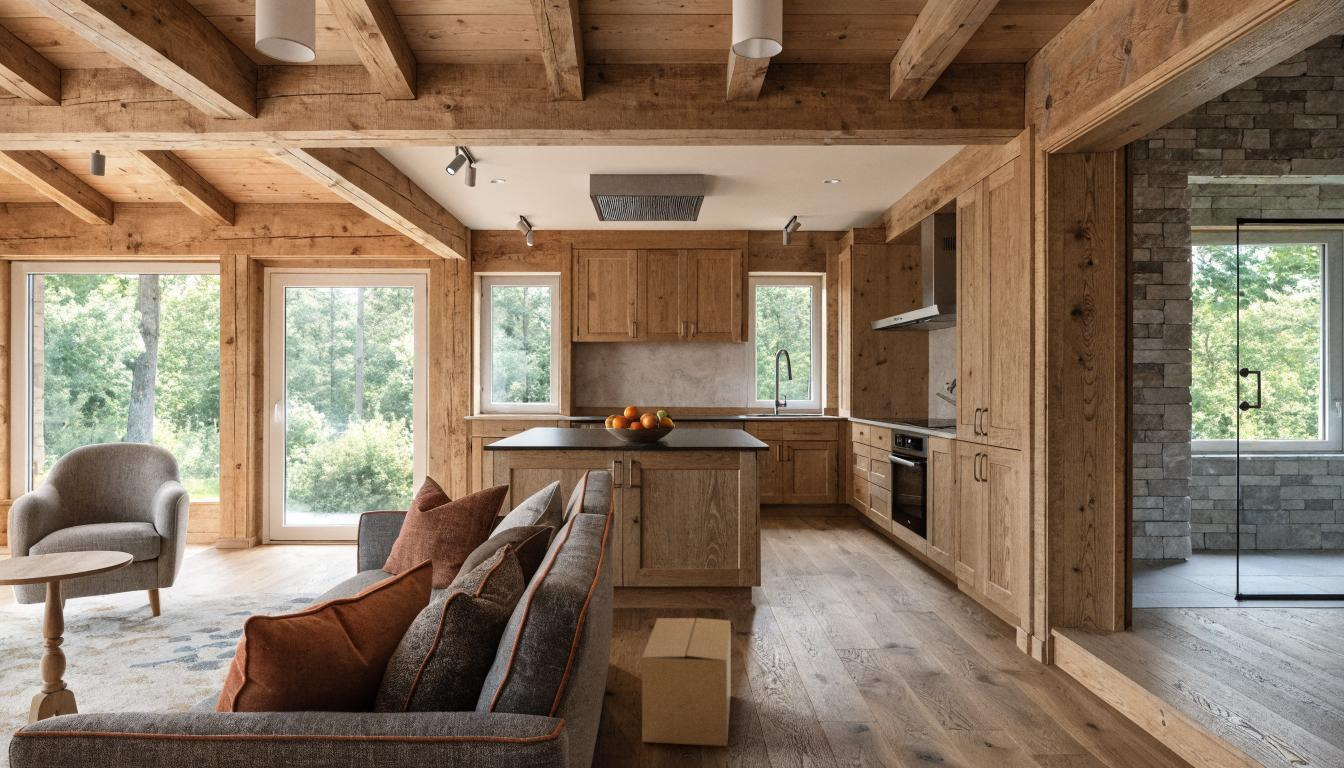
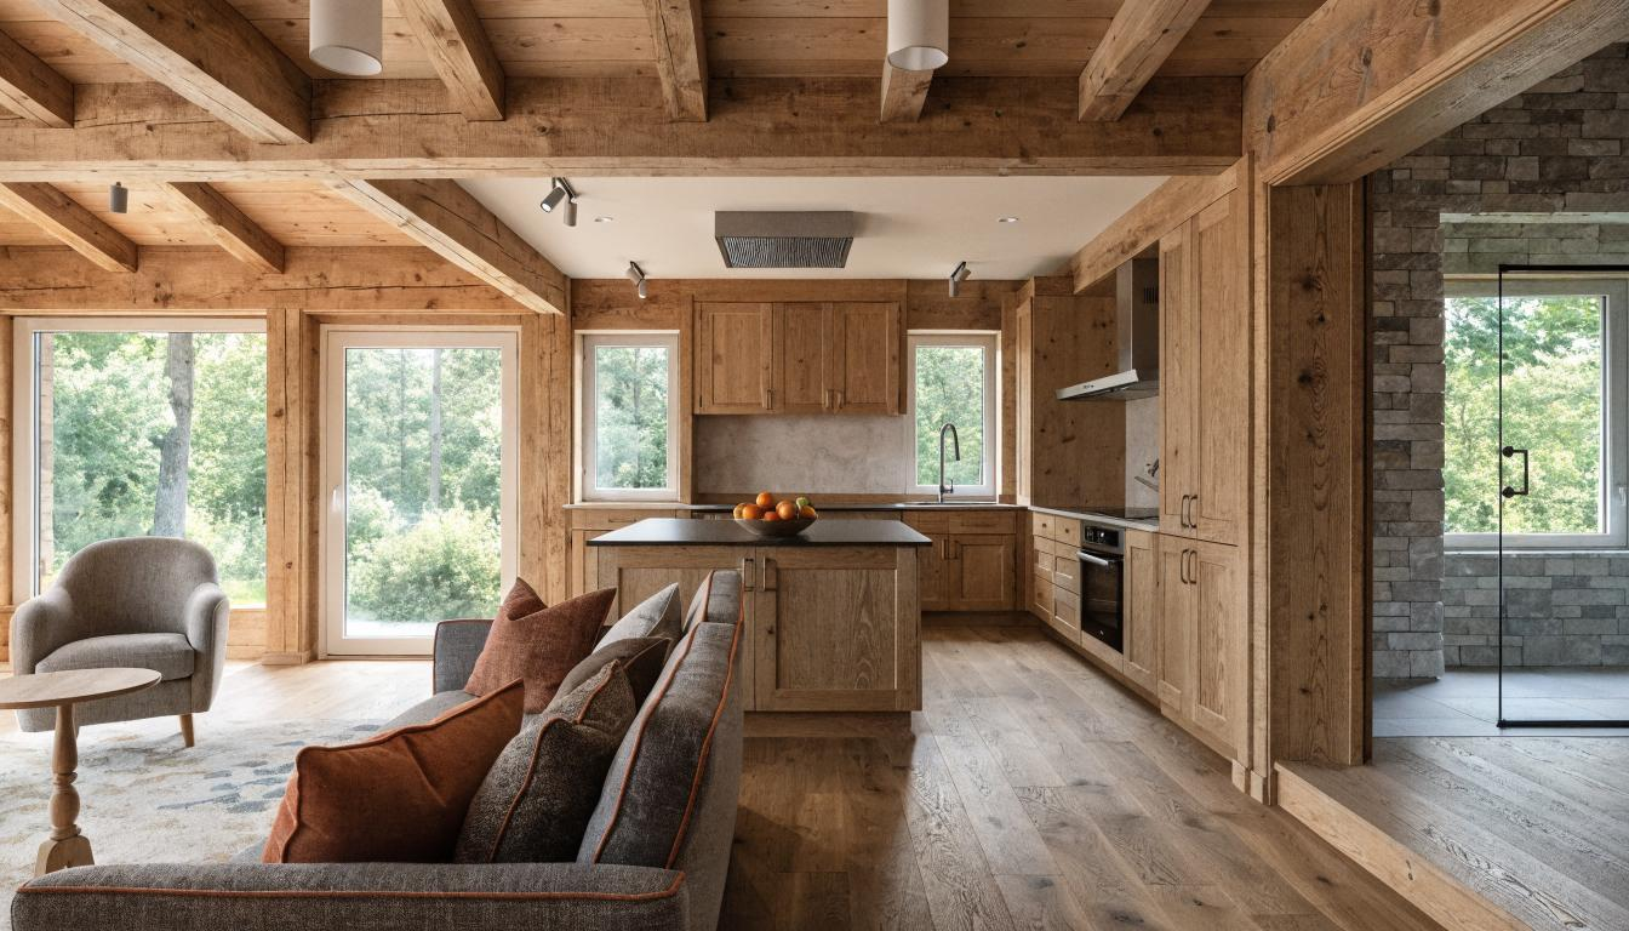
- cardboard box [641,617,732,747]
